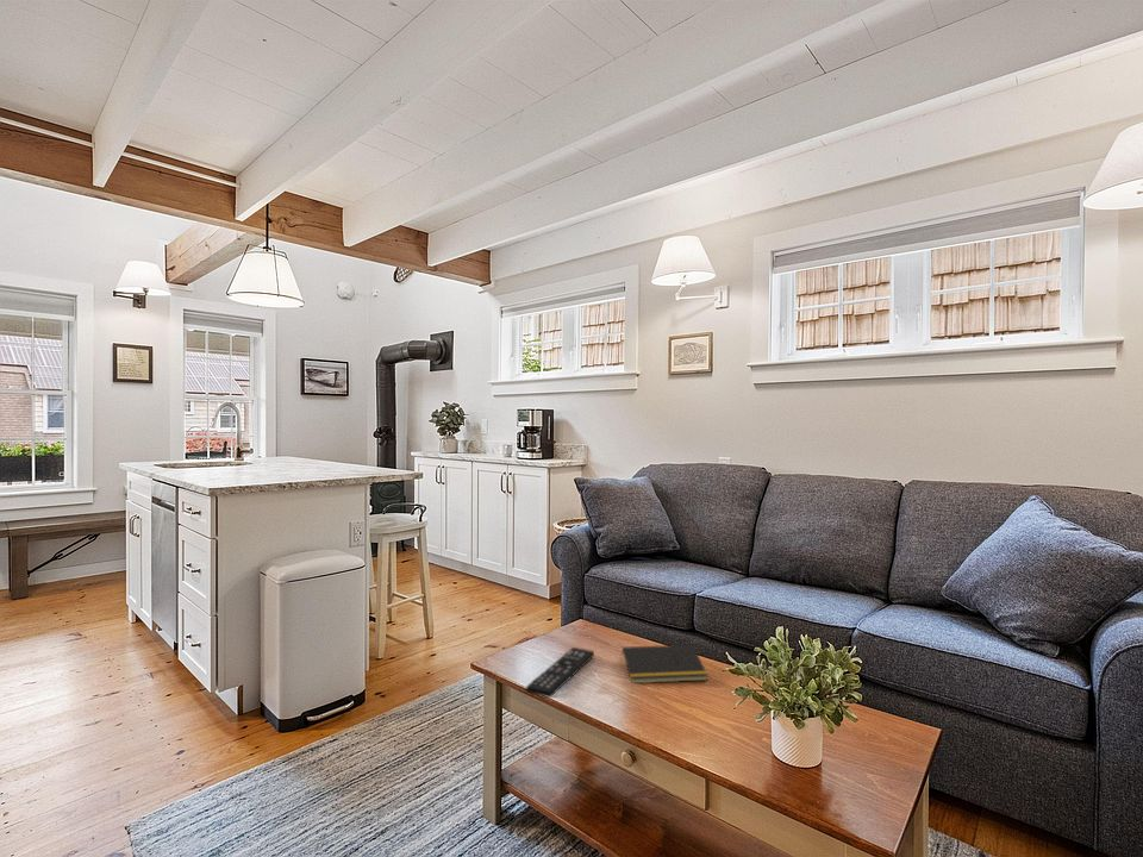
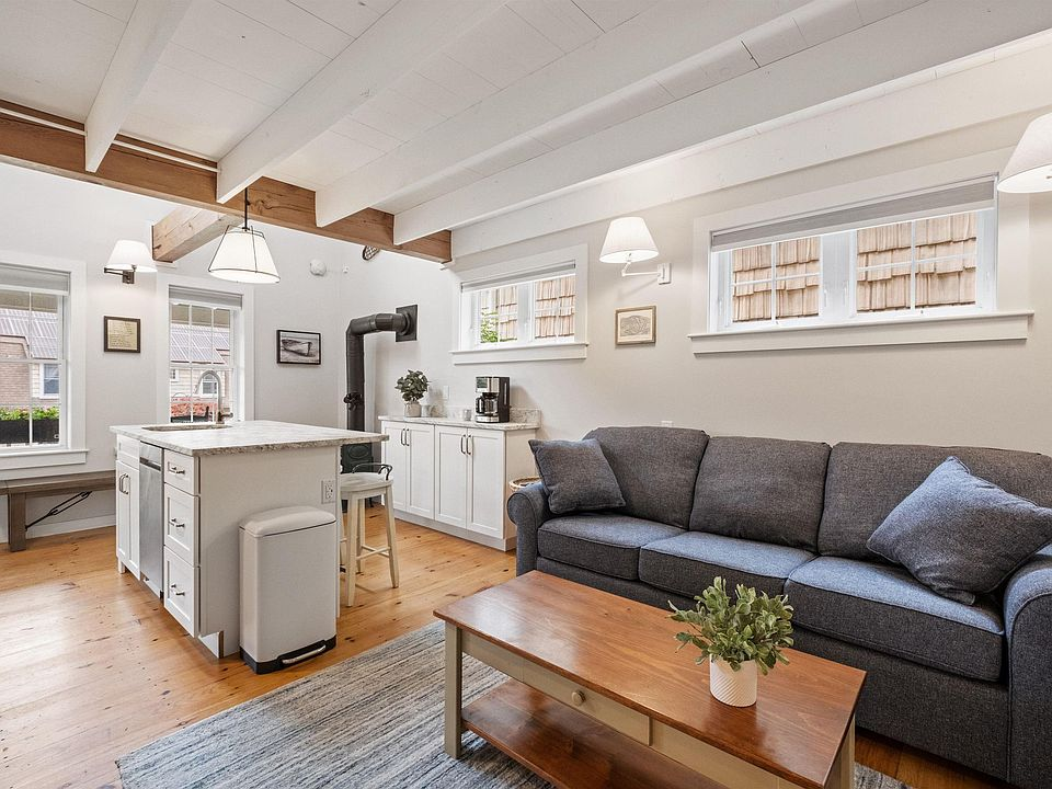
- remote control [525,646,595,699]
- notepad [619,644,710,684]
